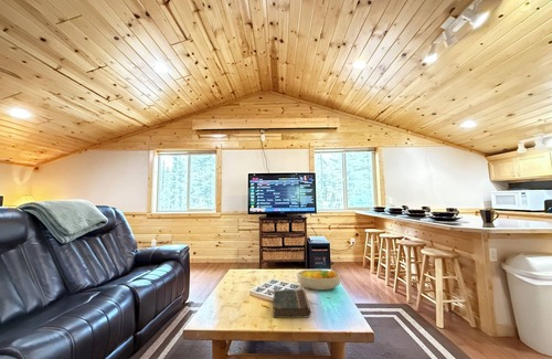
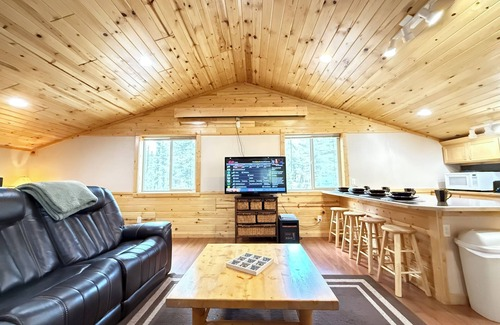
- fruit bowl [296,268,342,292]
- book [272,288,312,319]
